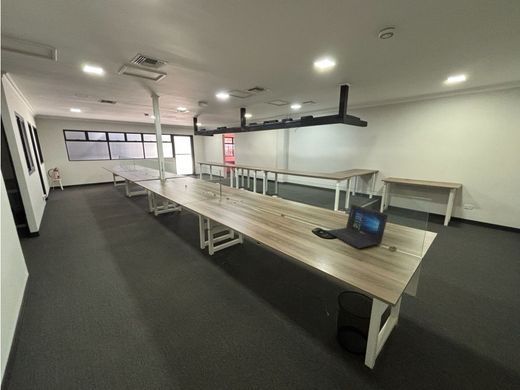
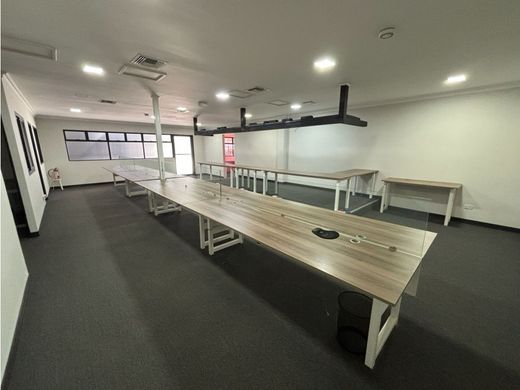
- laptop [326,203,389,249]
